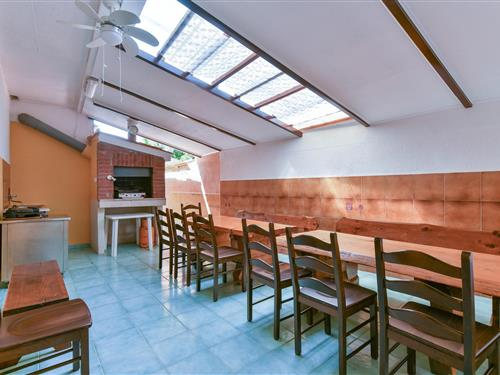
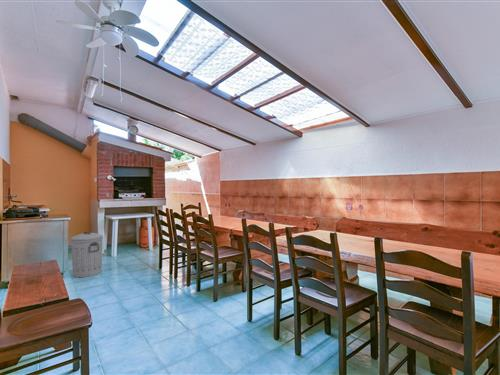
+ trash can [70,231,104,278]
